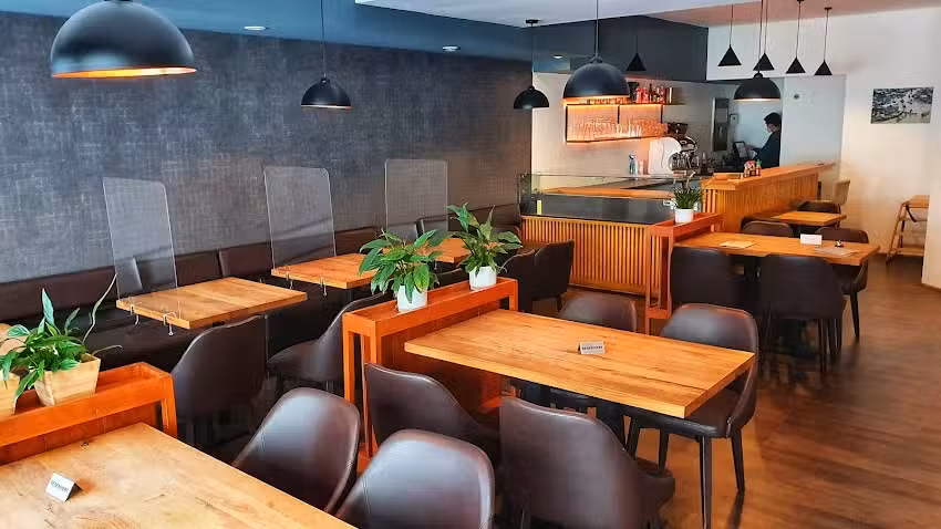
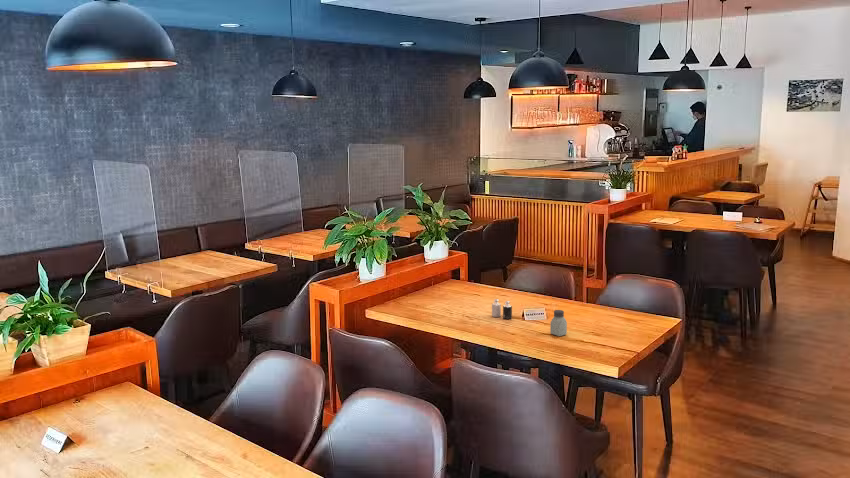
+ saltshaker [549,309,568,337]
+ candle [491,298,513,320]
